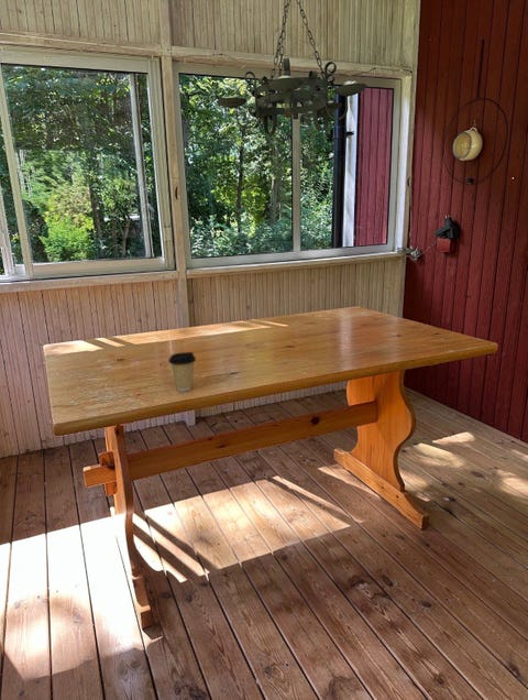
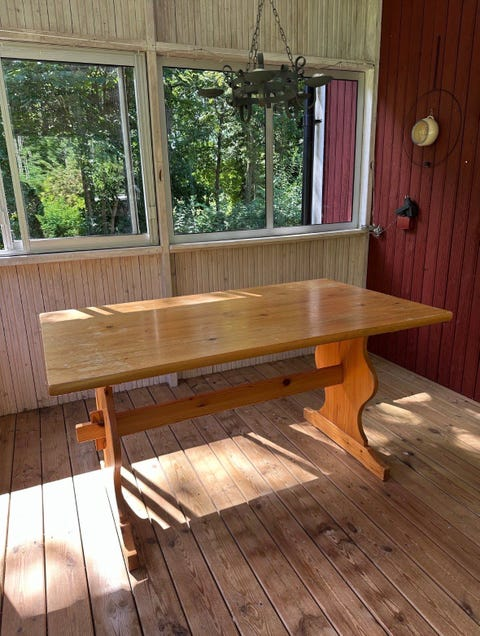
- coffee cup [167,351,197,393]
